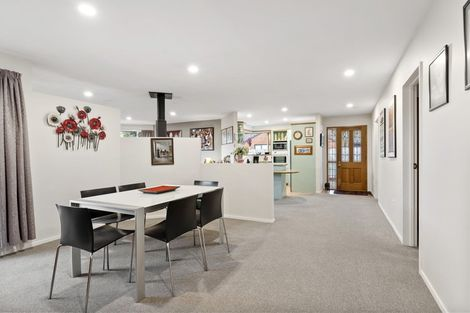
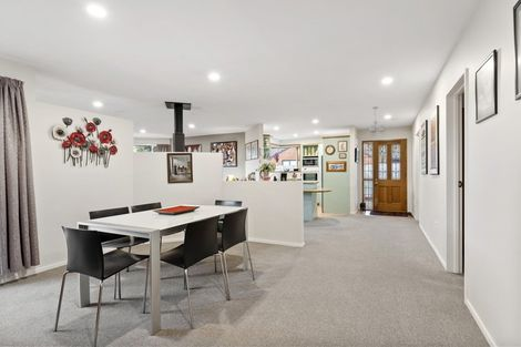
+ chandelier [368,105,388,139]
